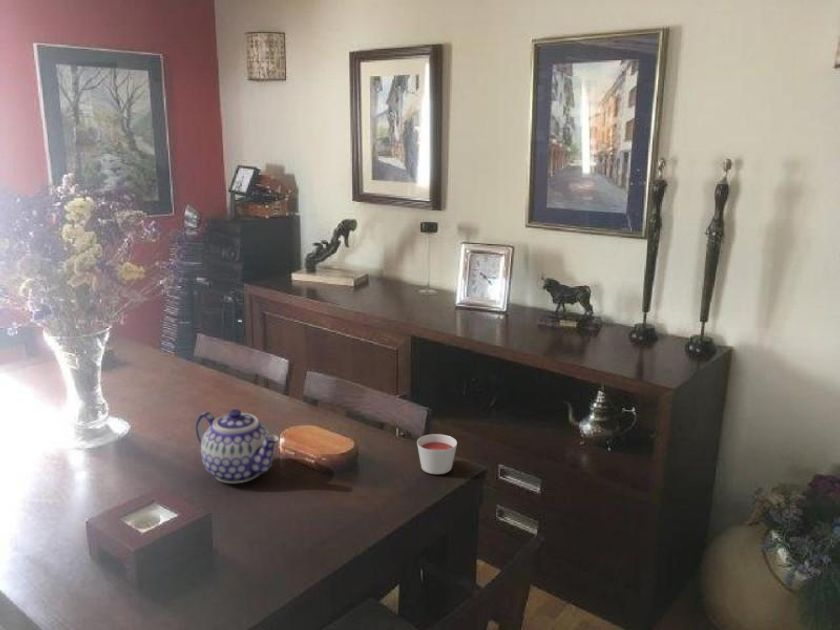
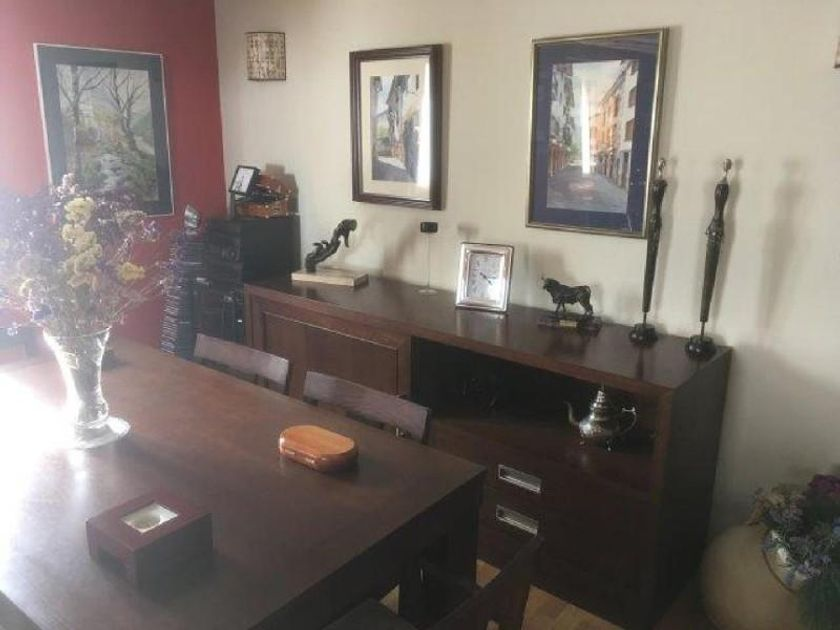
- teapot [195,408,280,484]
- candle [416,433,458,475]
